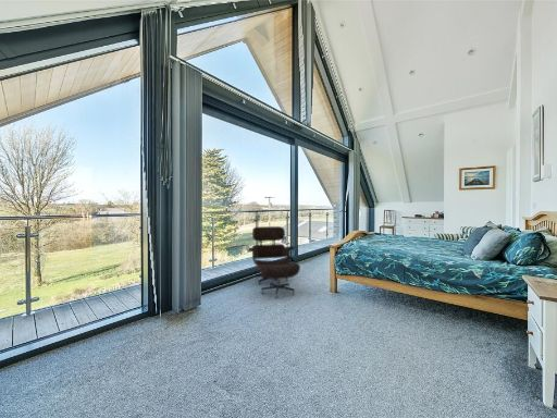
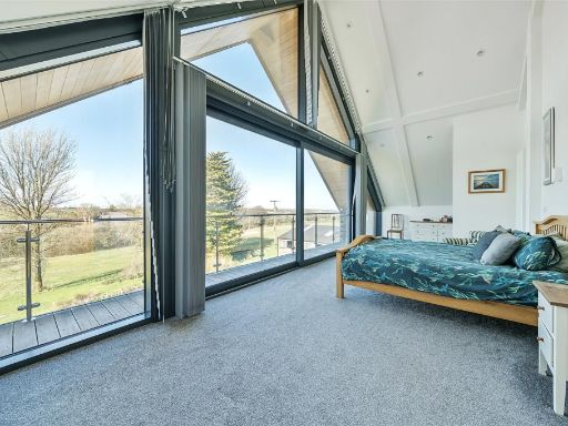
- lounge chair [247,225,301,299]
